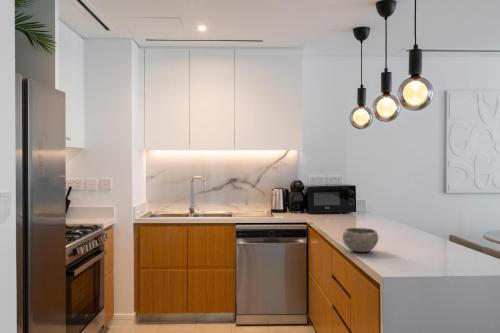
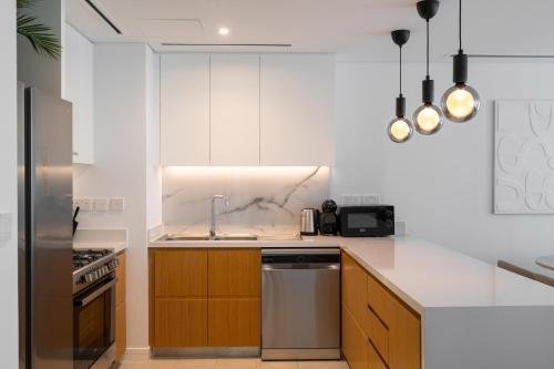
- bowl [342,227,379,253]
